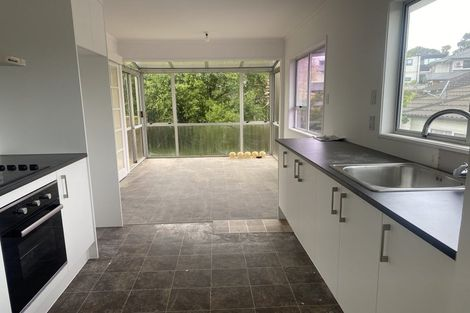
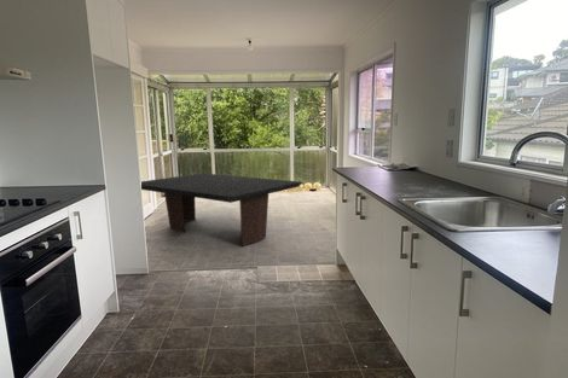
+ dining table [140,173,305,248]
